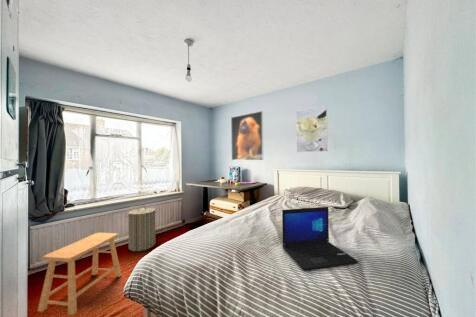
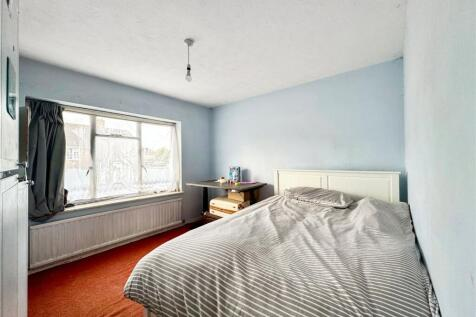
- stool [37,232,123,316]
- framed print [295,105,329,154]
- laptop [281,206,360,271]
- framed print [230,110,264,161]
- laundry hamper [124,204,158,252]
